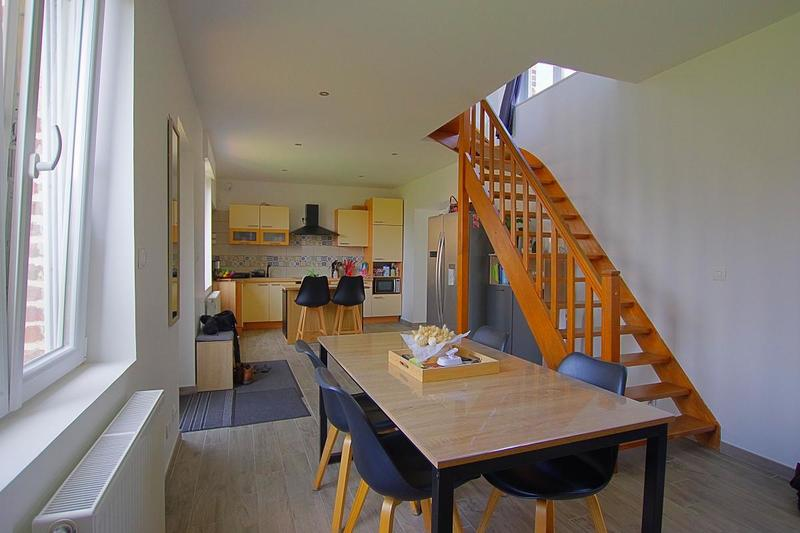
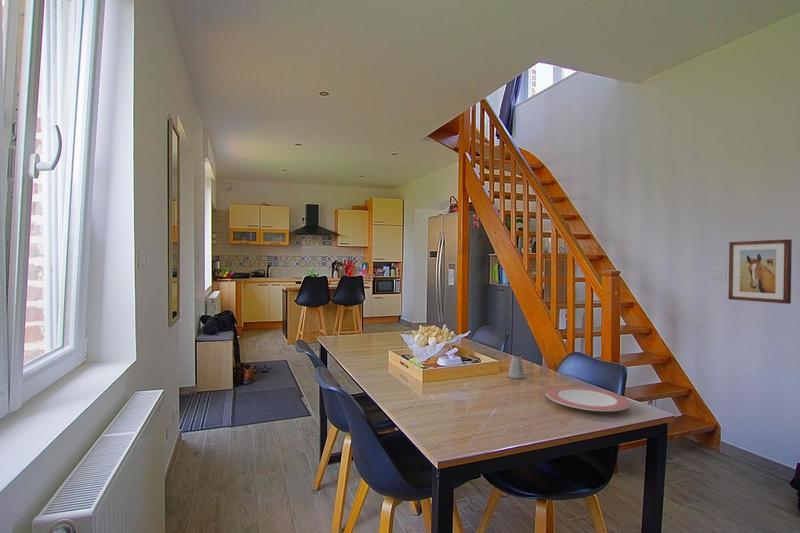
+ saltshaker [507,352,526,379]
+ plate [545,386,631,412]
+ wall art [728,238,793,305]
